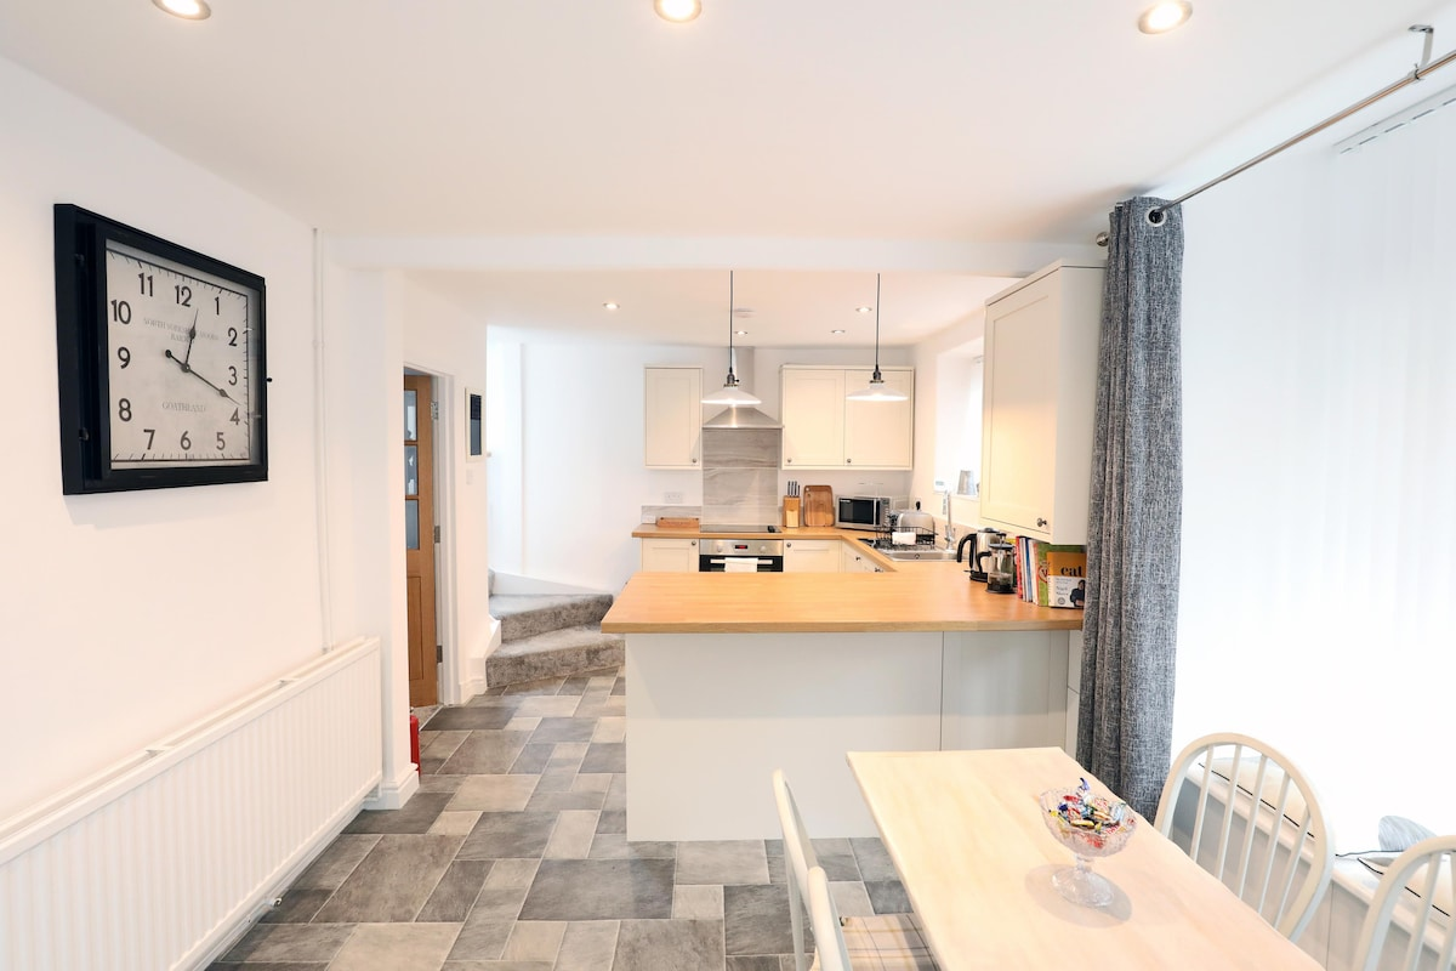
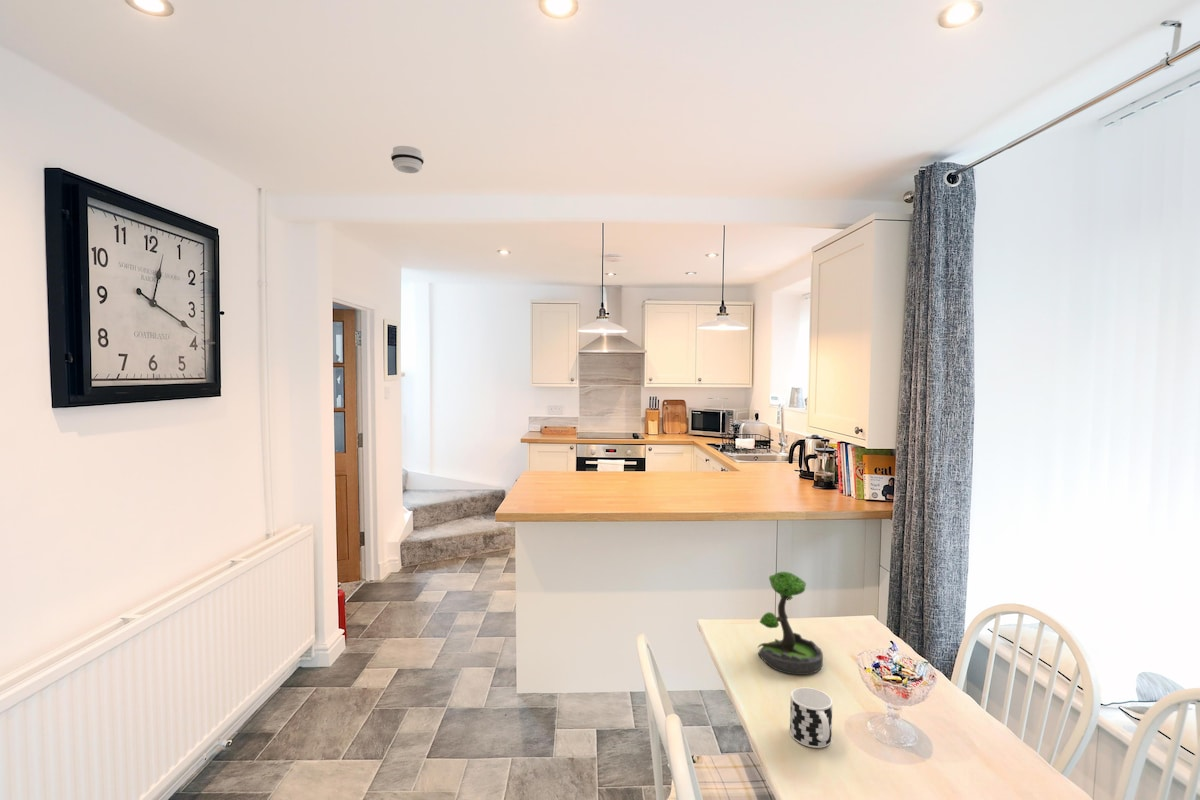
+ cup [789,686,833,749]
+ smoke detector [390,145,425,174]
+ plant [757,571,824,676]
